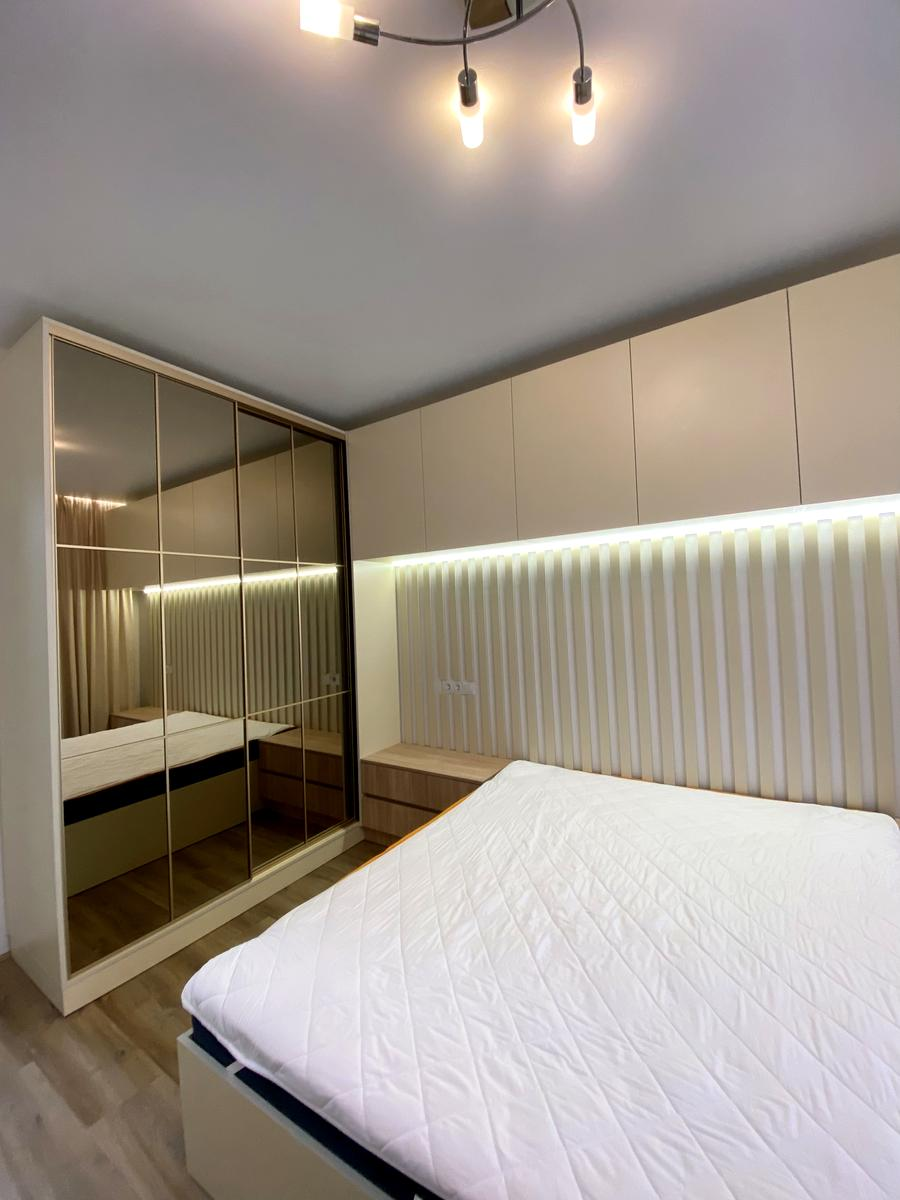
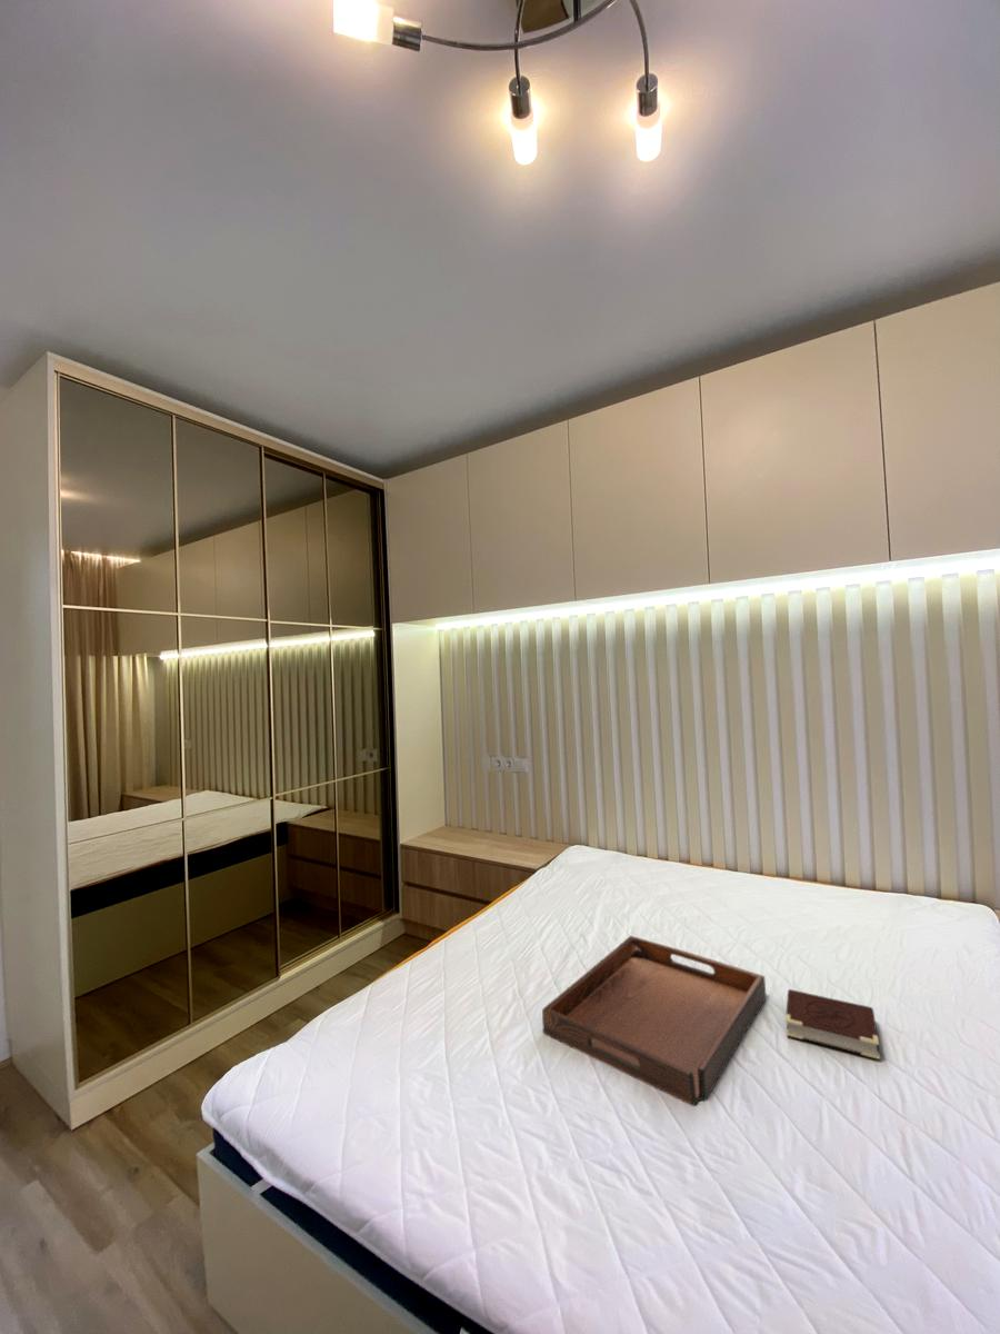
+ serving tray [541,935,767,1107]
+ book [784,988,881,1061]
